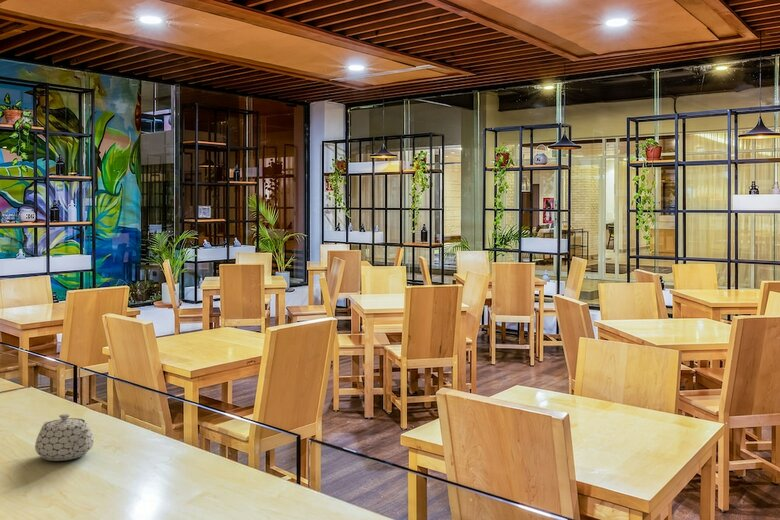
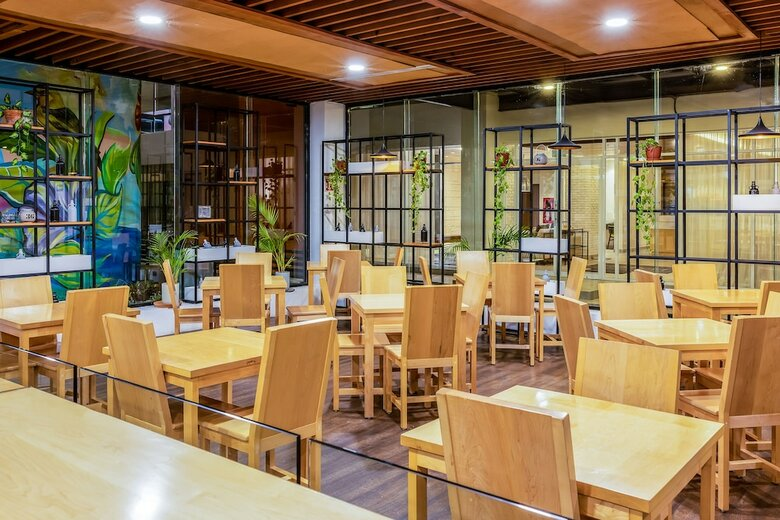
- teapot [34,413,95,462]
